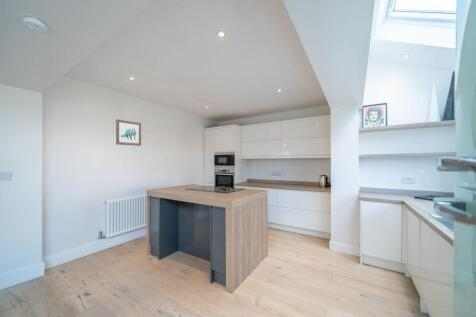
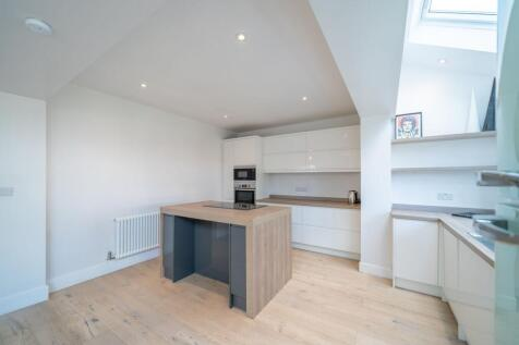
- wall art [115,118,142,147]
